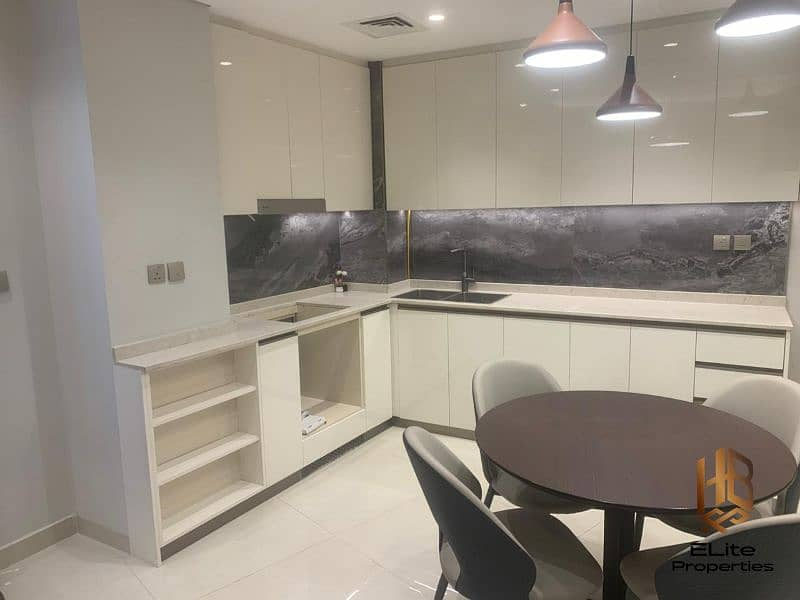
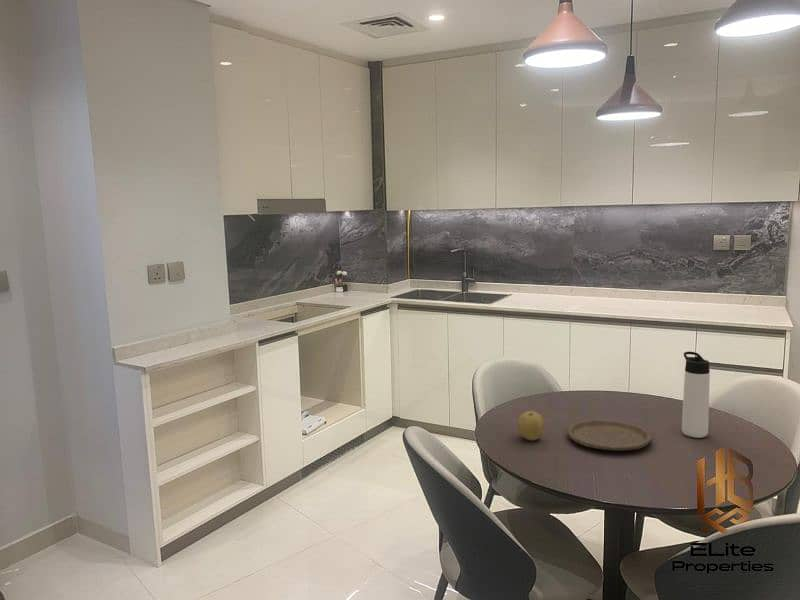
+ fruit [517,410,545,441]
+ thermos bottle [681,351,711,439]
+ plate [566,419,653,452]
